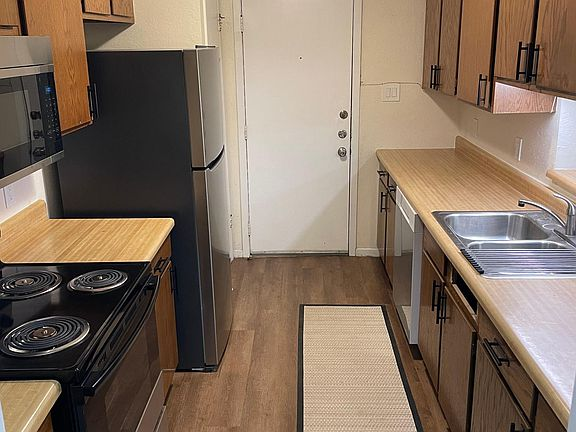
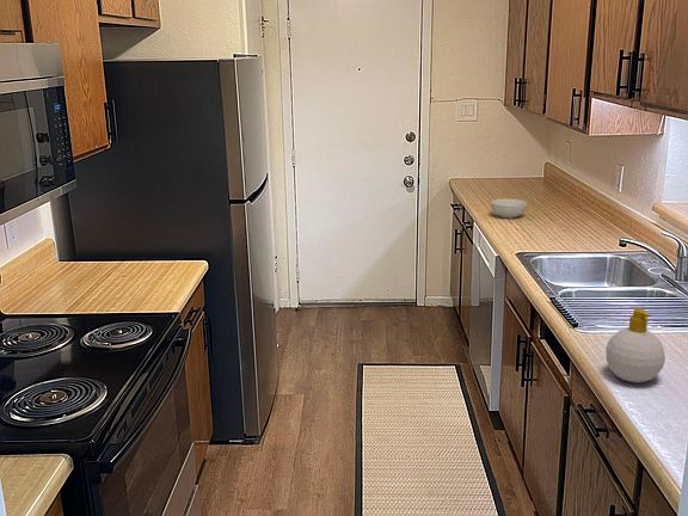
+ cereal bowl [490,198,528,220]
+ soap bottle [604,307,666,385]
